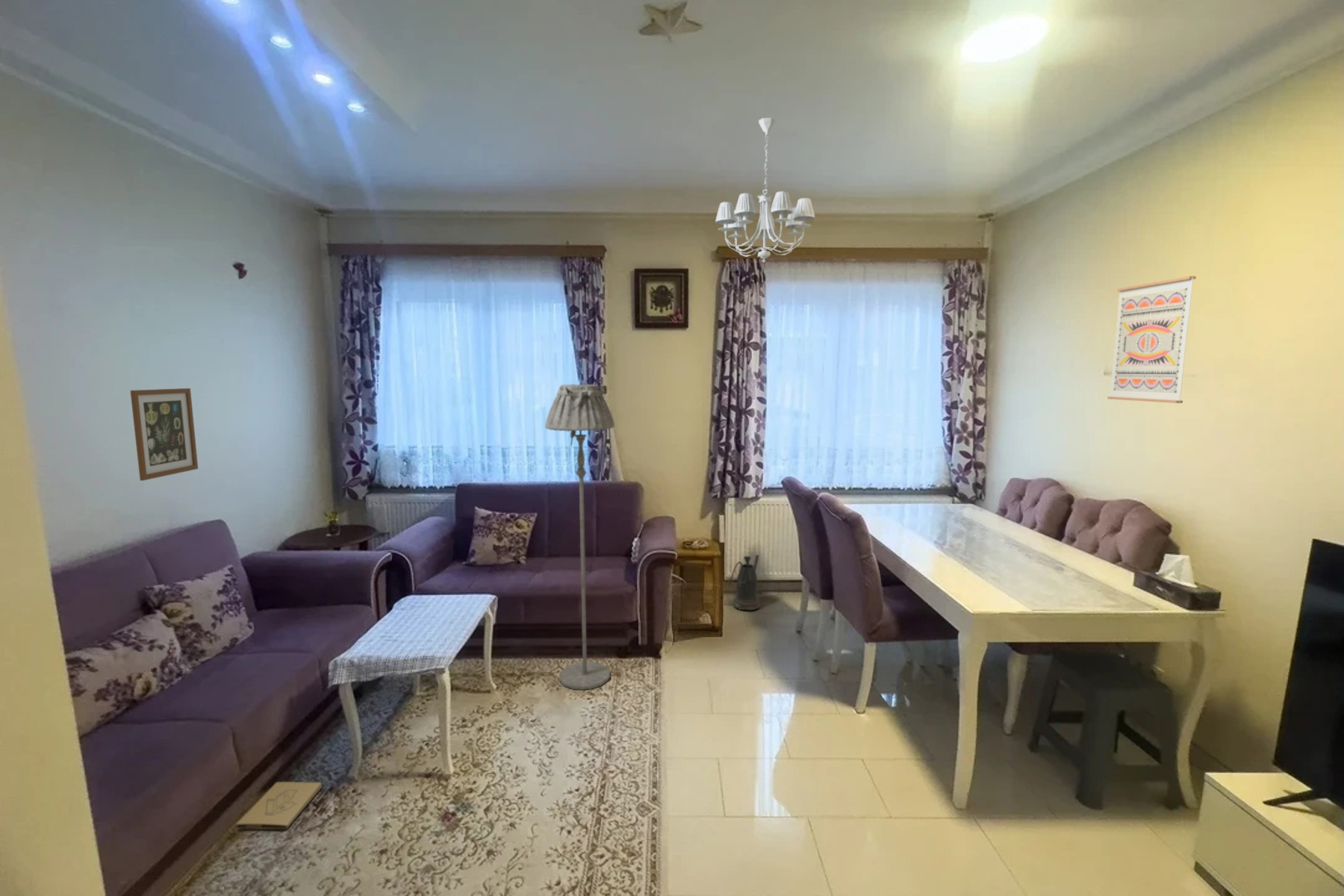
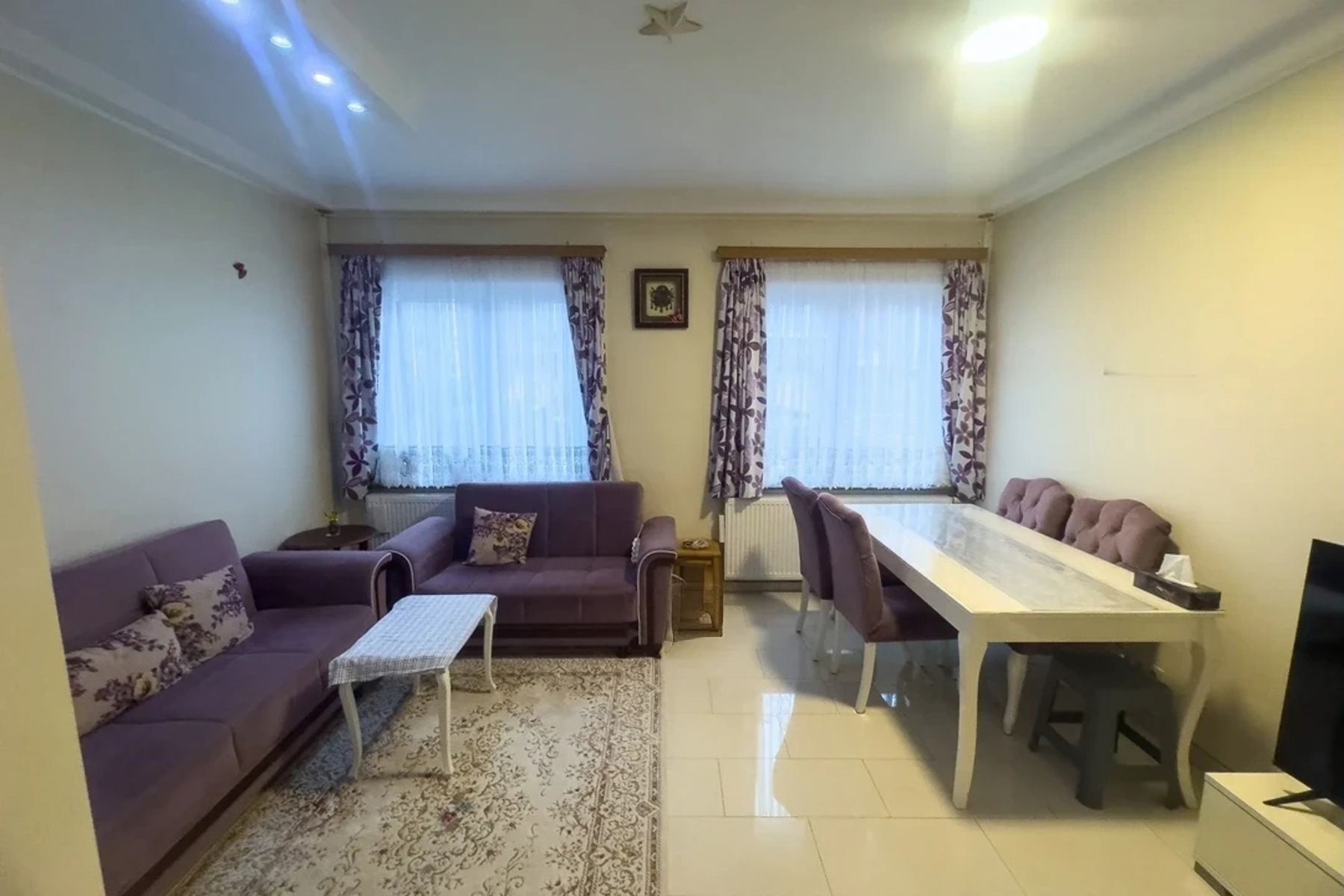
- chandelier [715,117,815,264]
- floor lamp [544,384,615,691]
- wall art [1107,276,1197,404]
- box [236,781,323,830]
- watering can [728,554,761,611]
- wall art [129,388,199,482]
